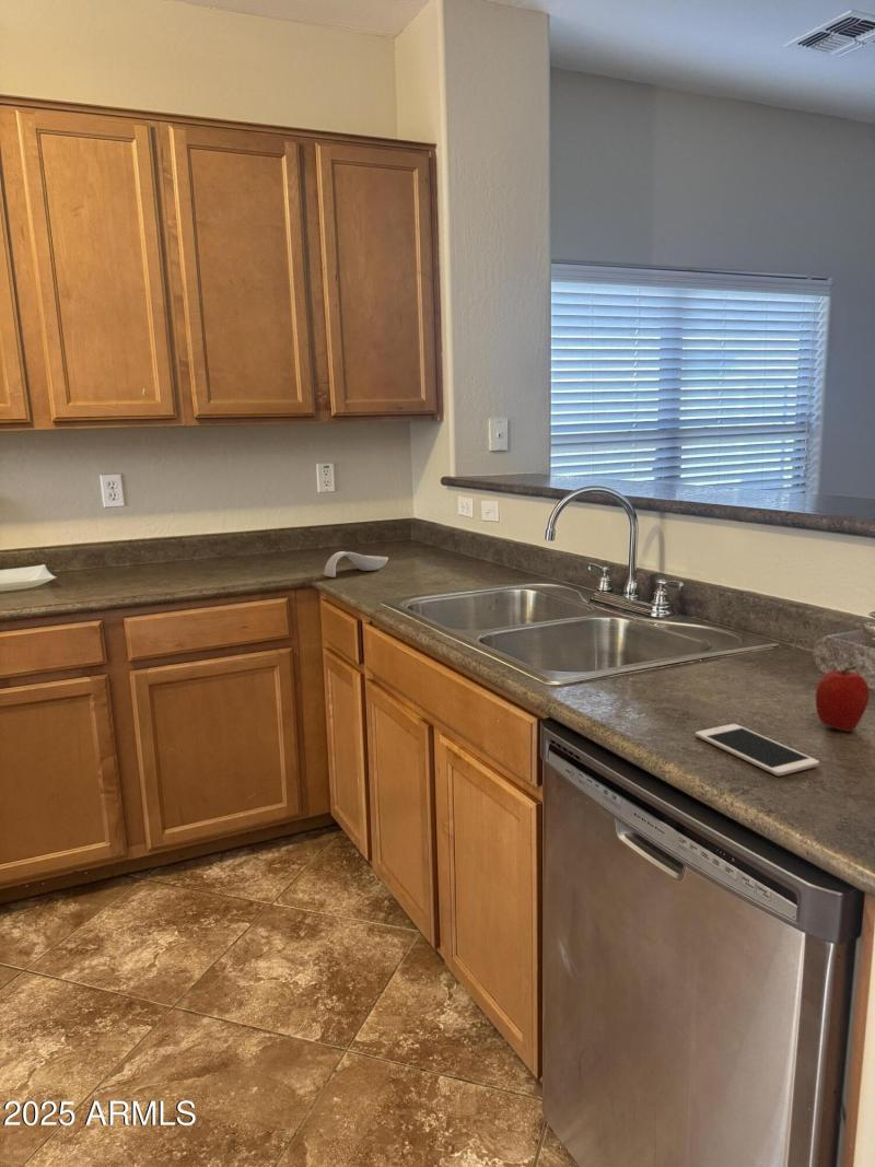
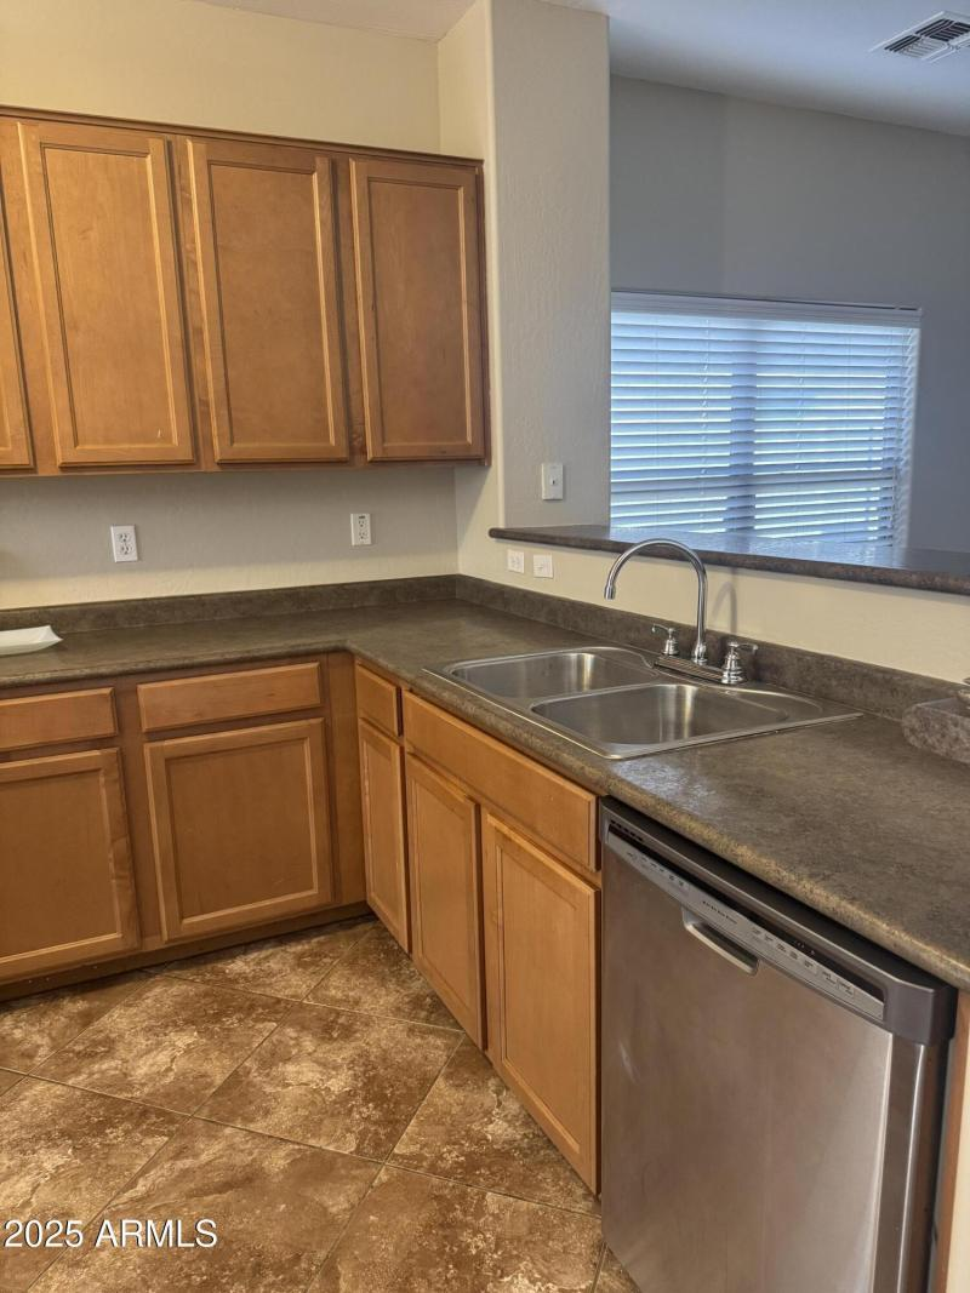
- cell phone [695,723,820,777]
- spoon rest [323,550,389,579]
- fruit [815,665,871,733]
